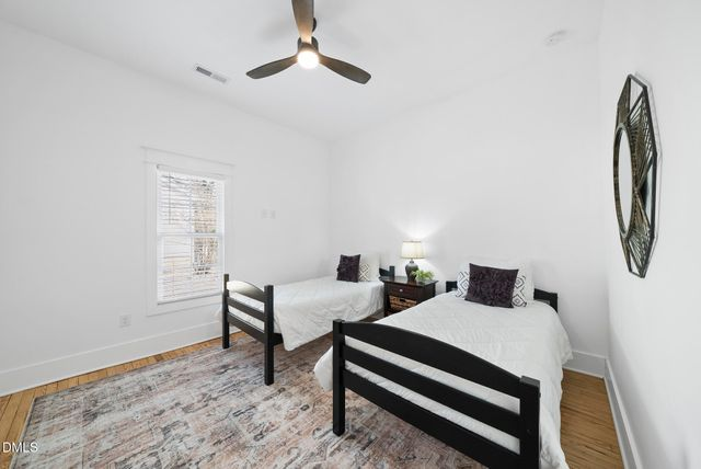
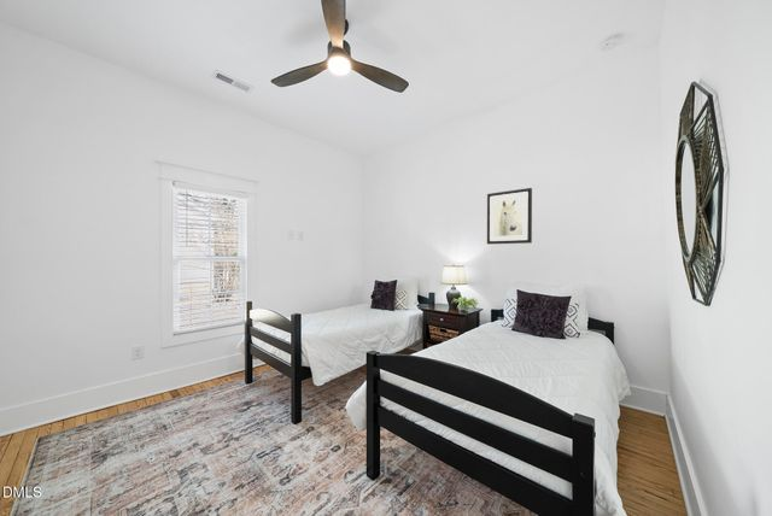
+ wall art [486,187,533,245]
